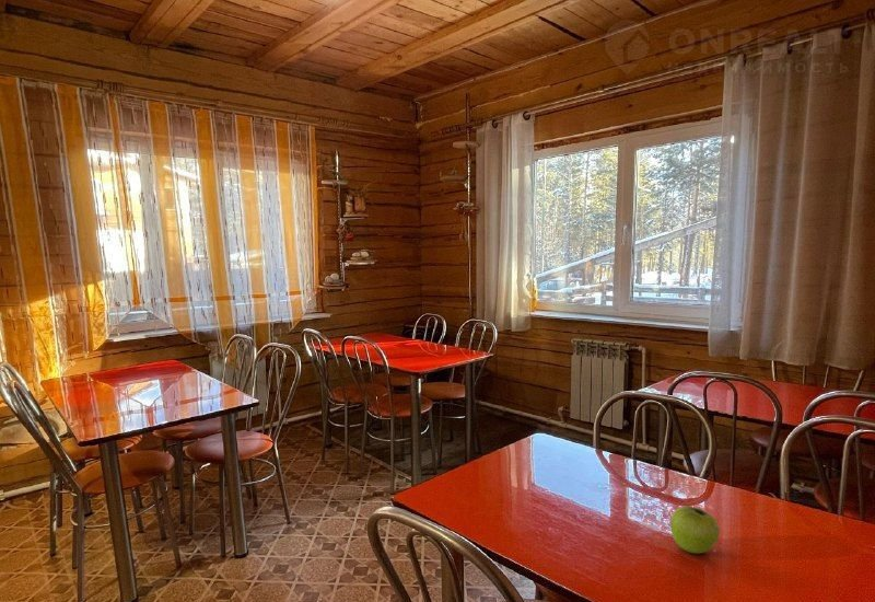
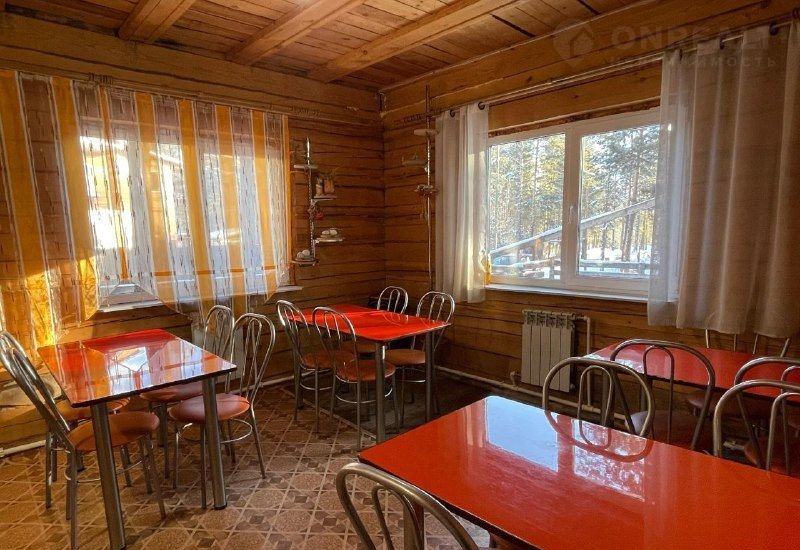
- fruit [669,506,721,555]
